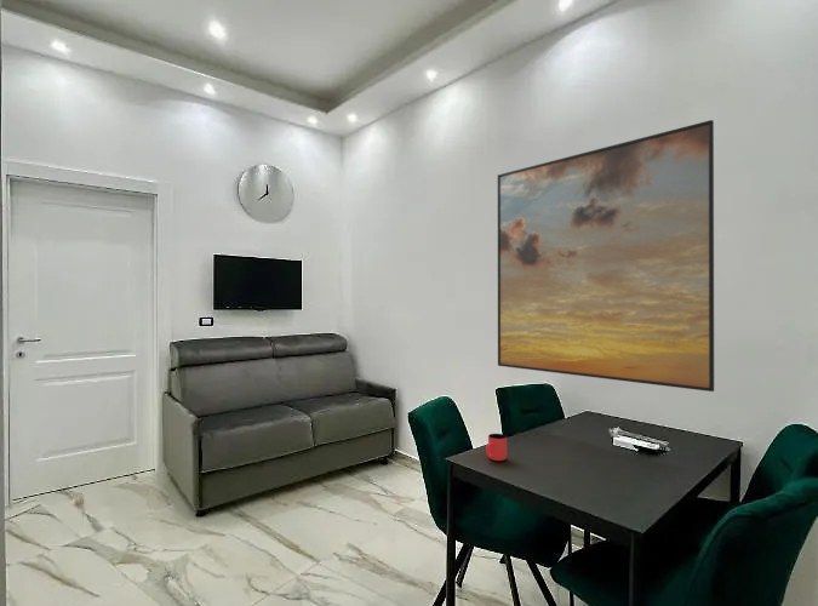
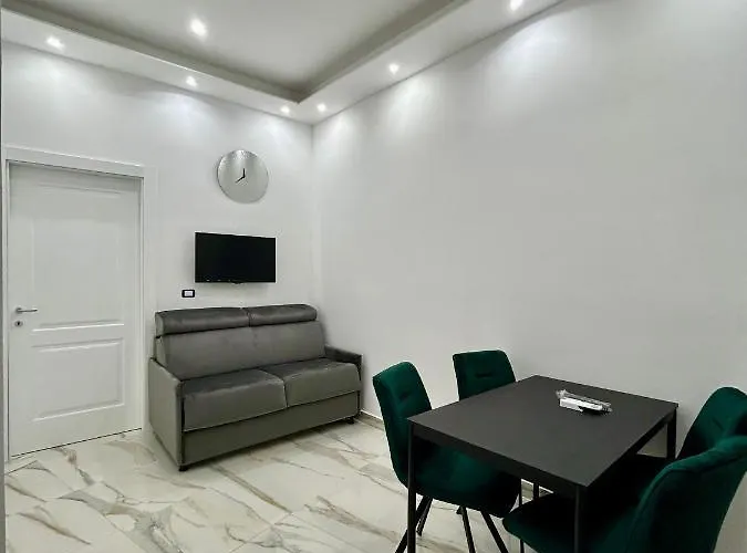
- cup [485,433,508,462]
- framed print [497,119,715,393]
